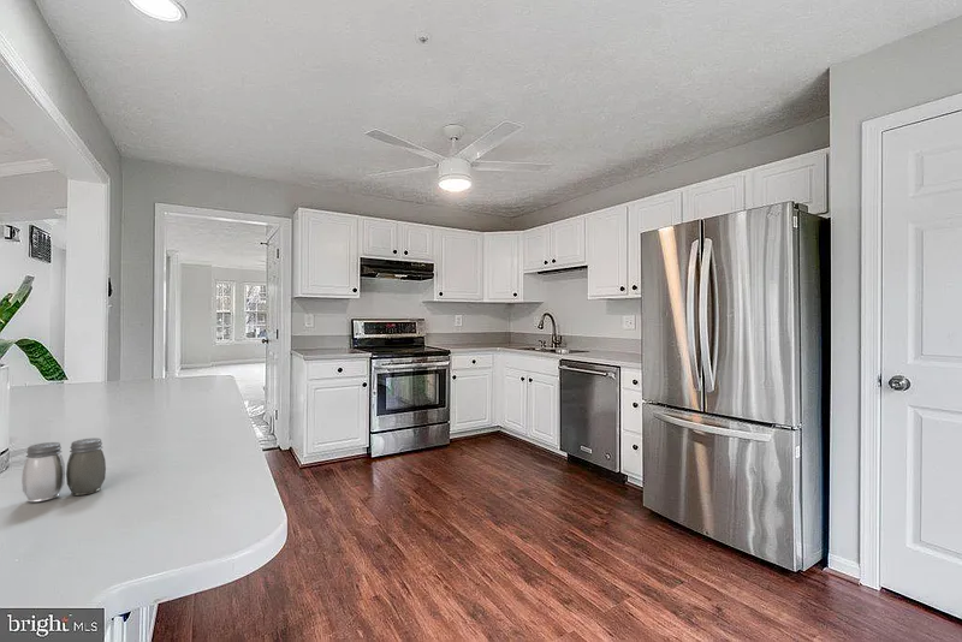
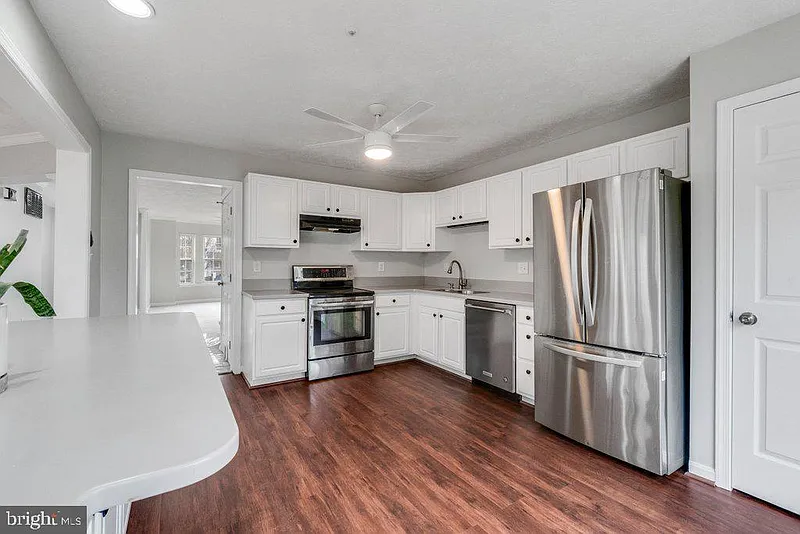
- salt and pepper shaker [20,436,107,503]
